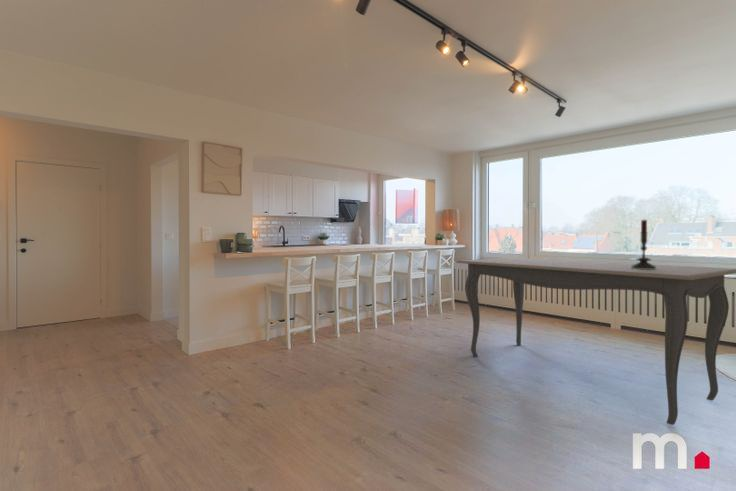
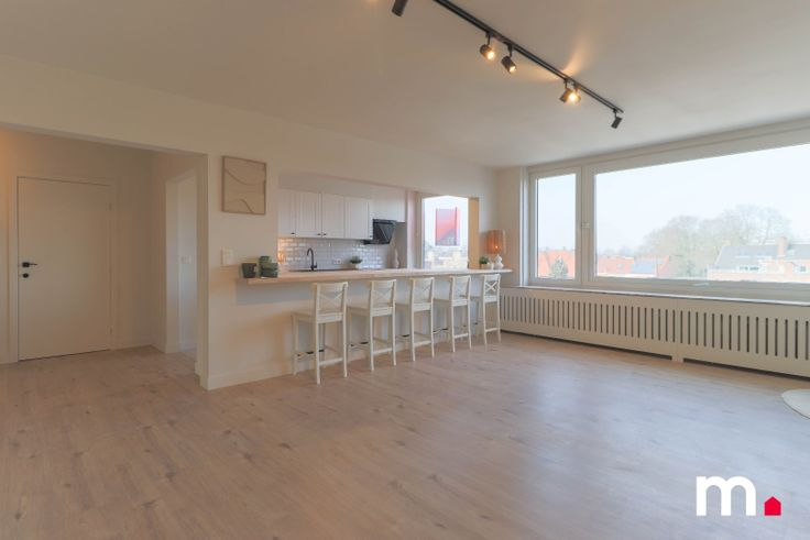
- dining table [455,257,736,426]
- candle [632,219,656,269]
